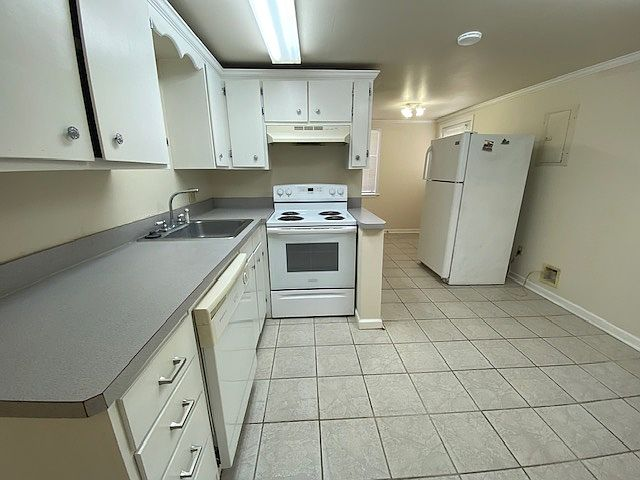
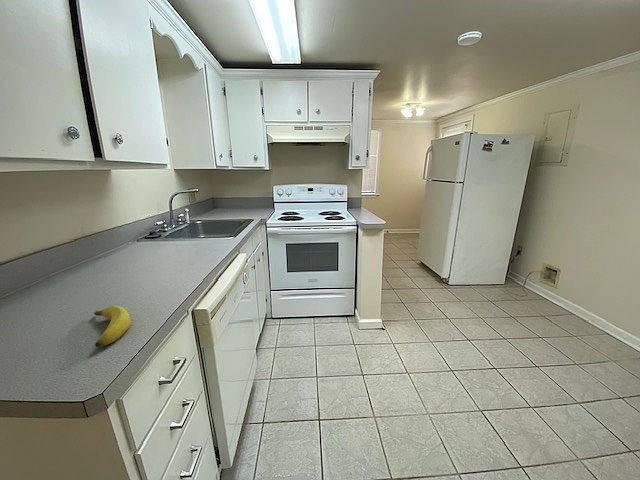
+ banana [93,305,132,348]
